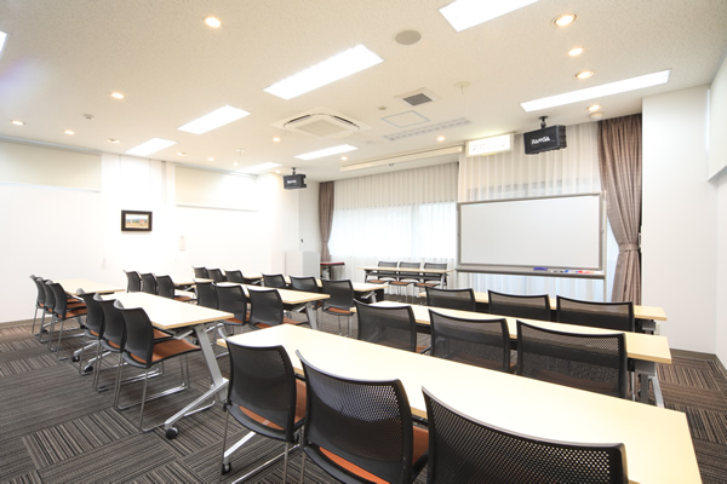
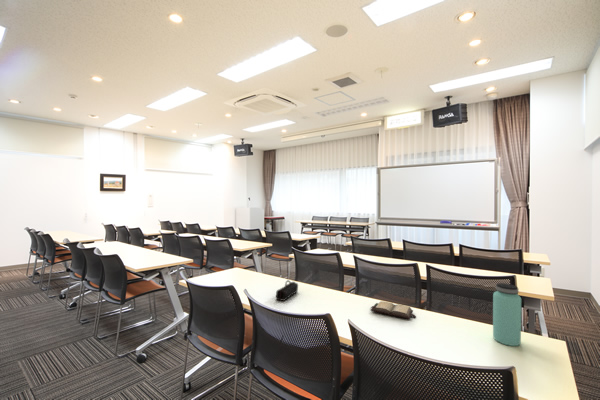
+ hardback book [369,300,417,320]
+ pencil case [275,279,299,302]
+ bottle [492,282,522,347]
